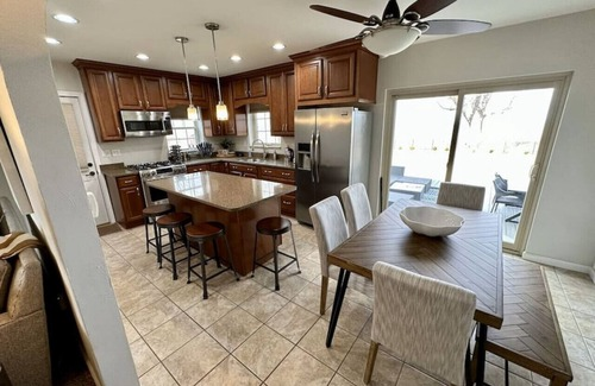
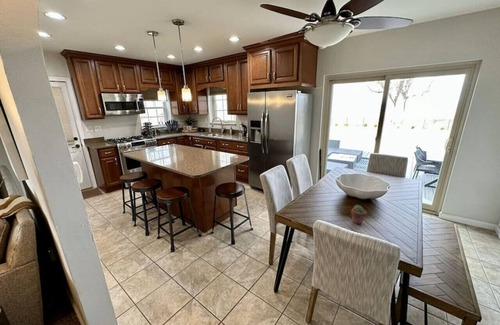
+ potted succulent [350,204,368,225]
